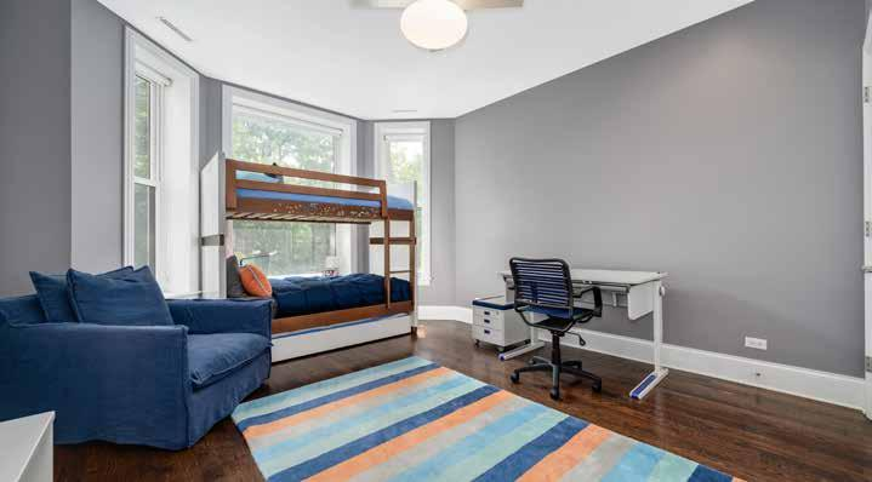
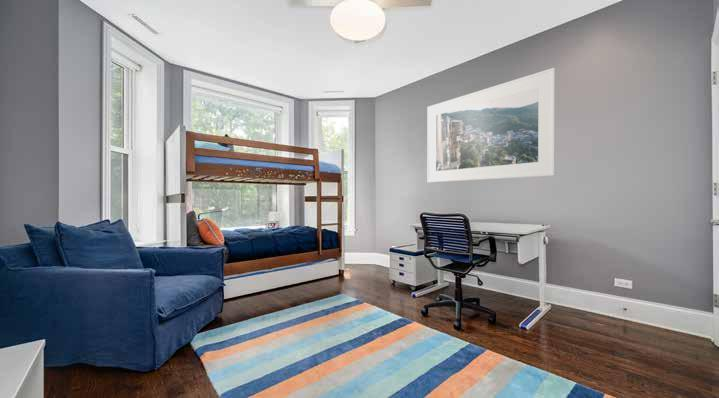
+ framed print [426,67,556,183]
